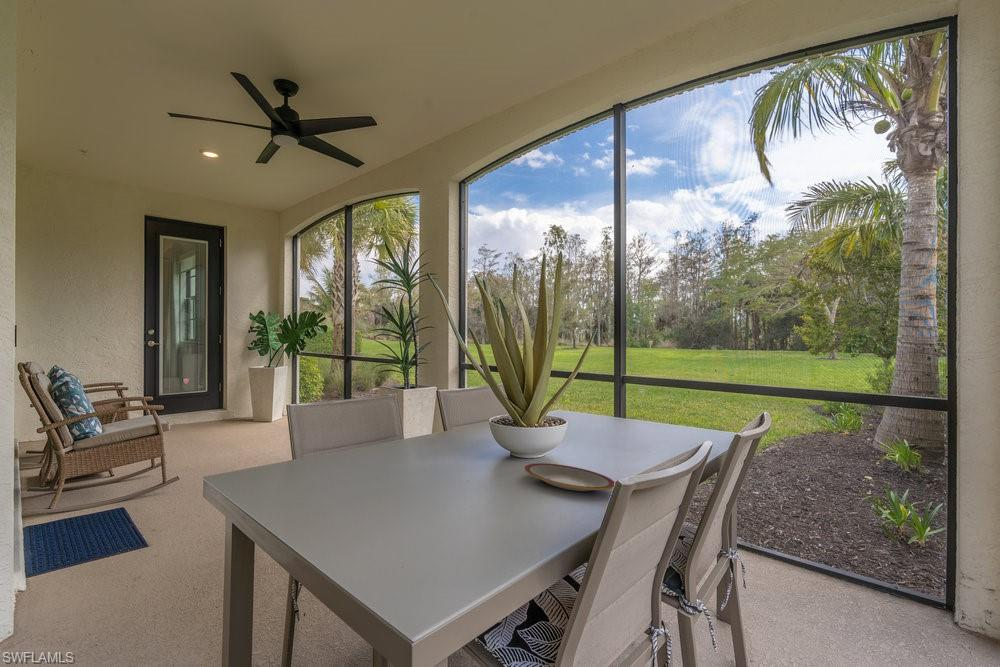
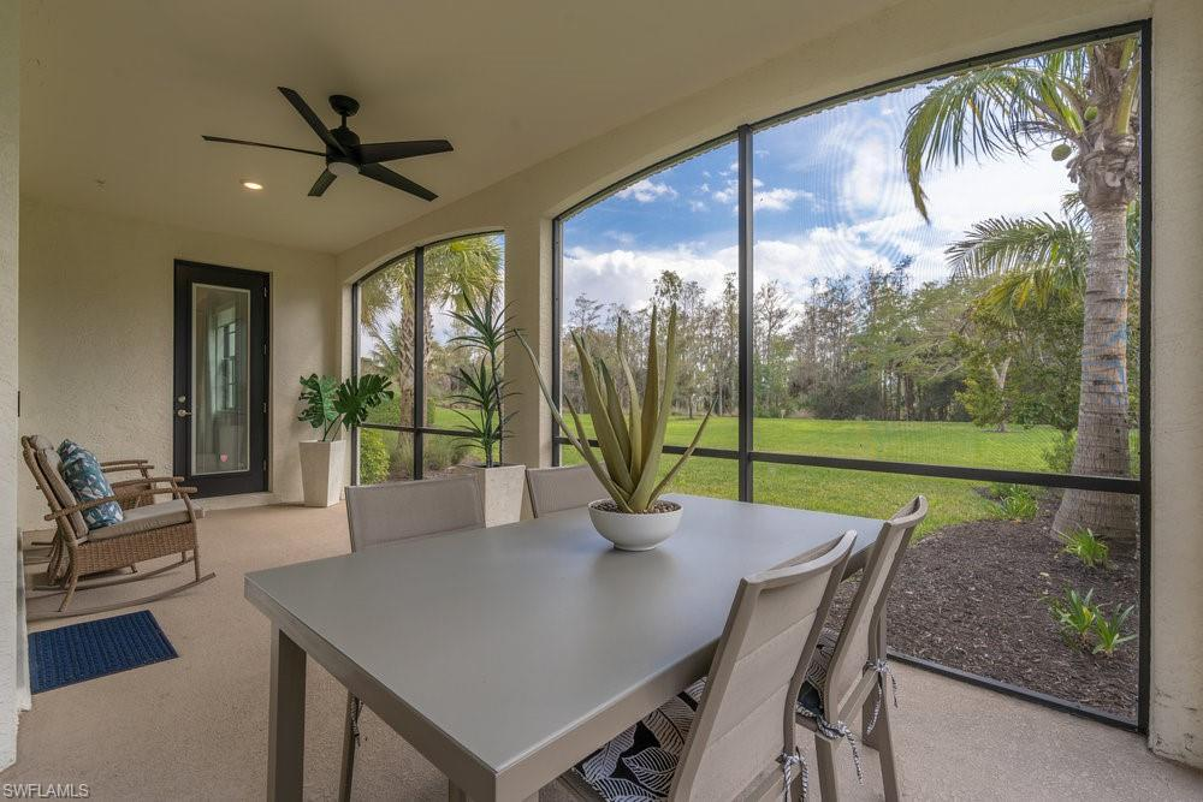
- plate [524,462,616,492]
